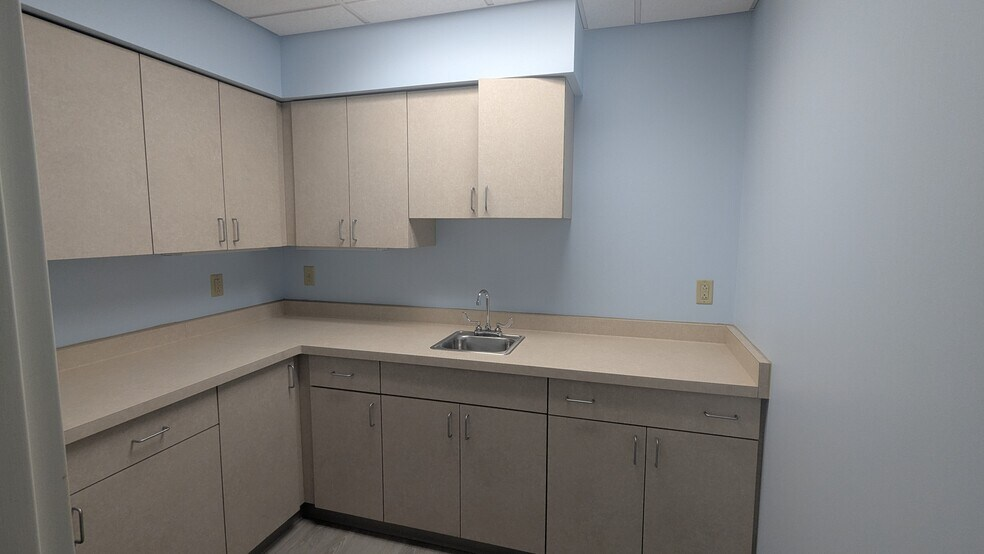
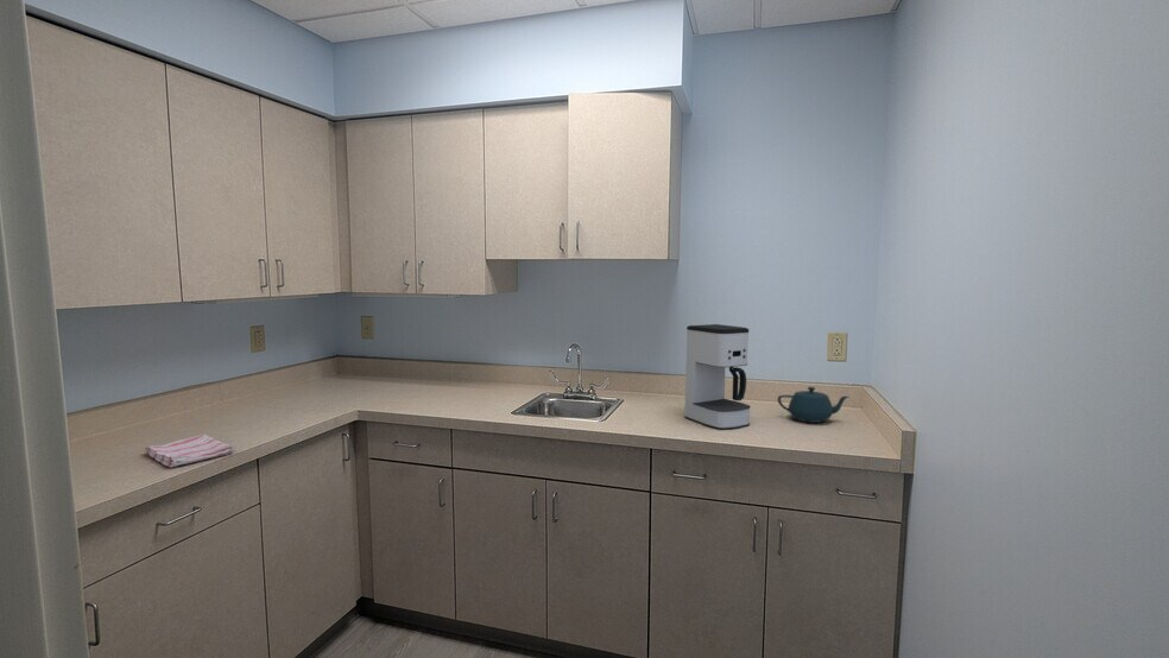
+ dish towel [143,434,235,469]
+ coffee maker [683,323,752,430]
+ teapot [777,386,849,424]
